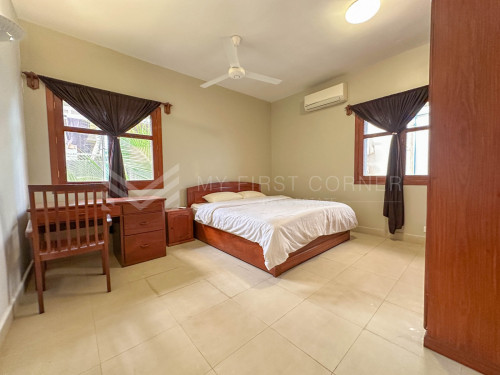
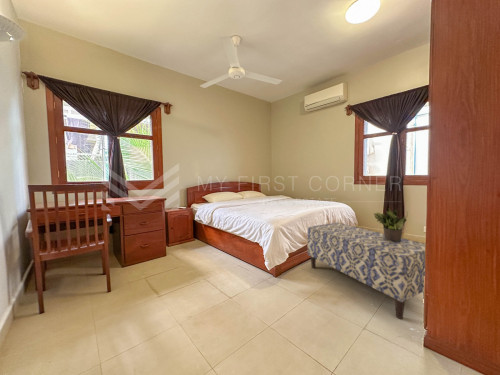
+ bench [307,222,426,320]
+ potted plant [373,209,409,241]
